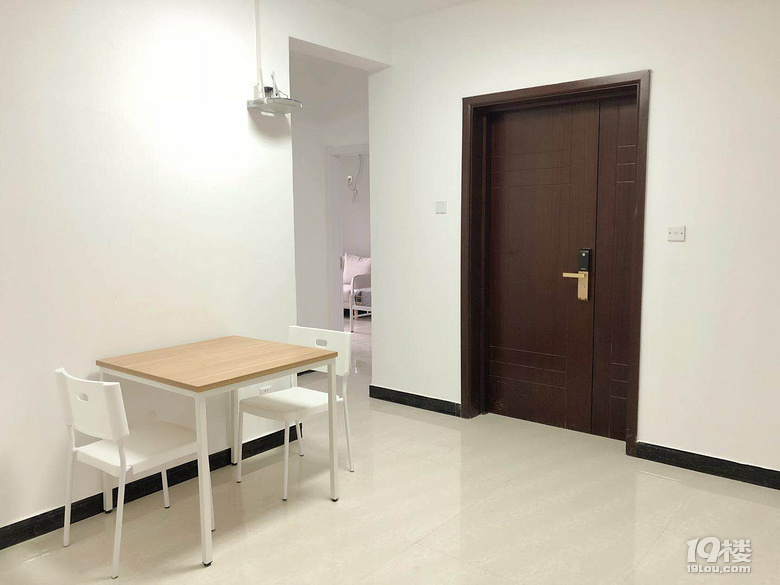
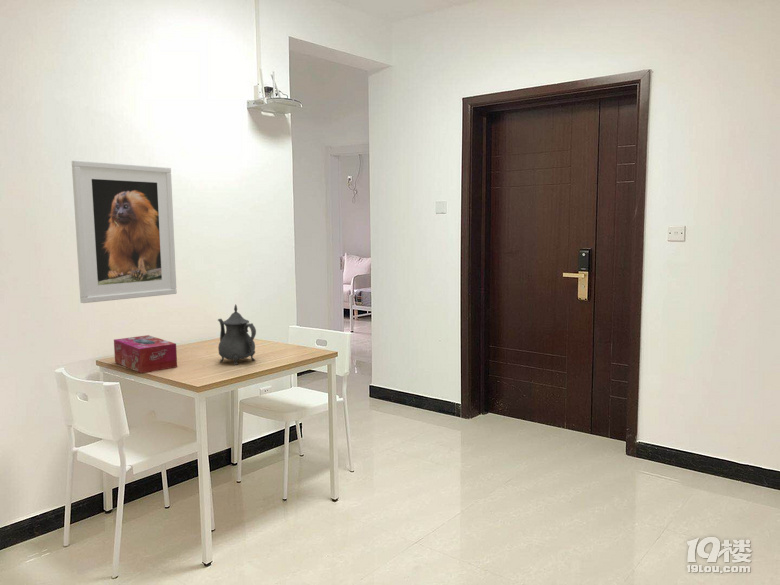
+ teapot [217,303,257,366]
+ tissue box [113,334,178,374]
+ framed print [71,159,178,304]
